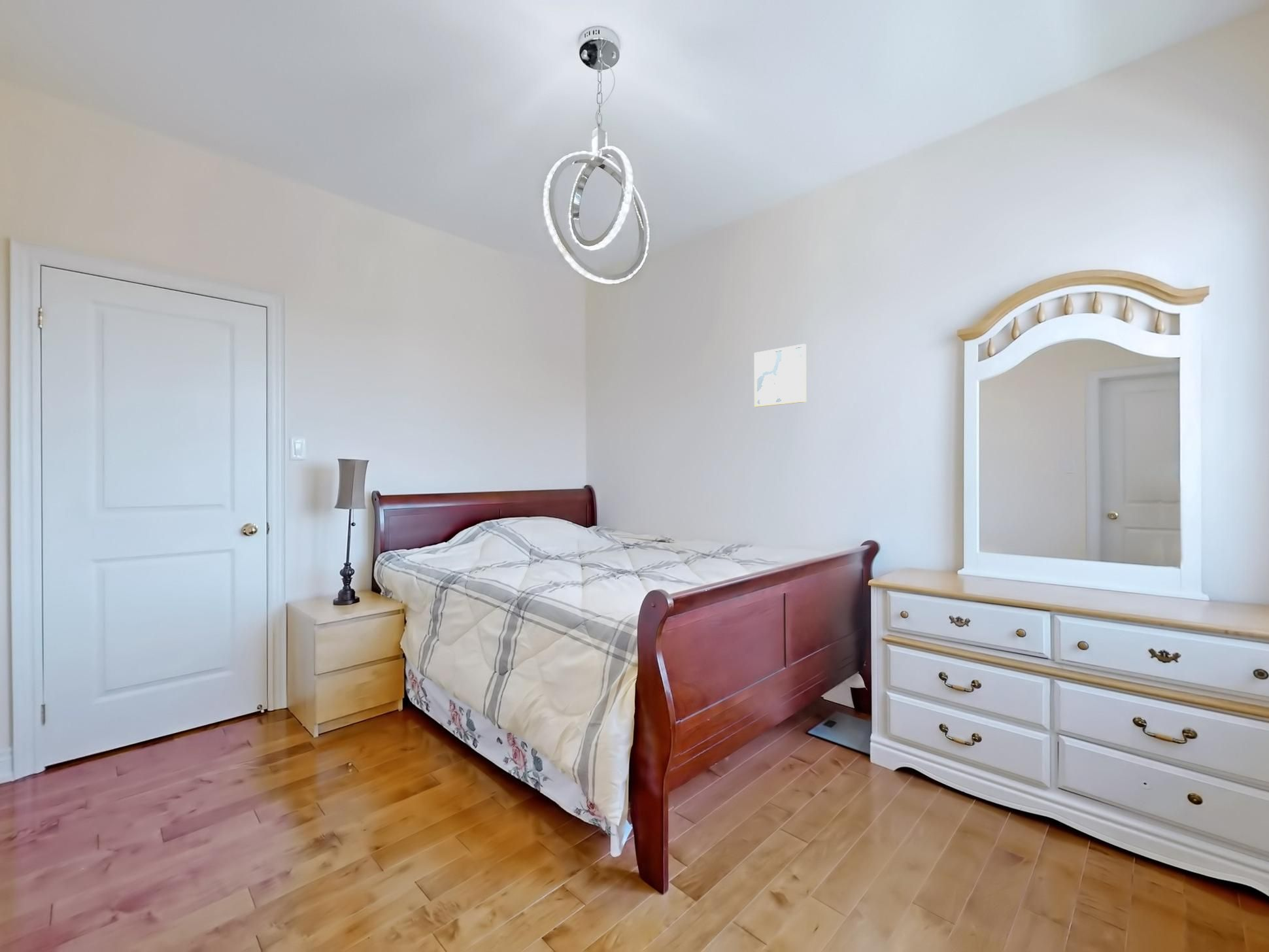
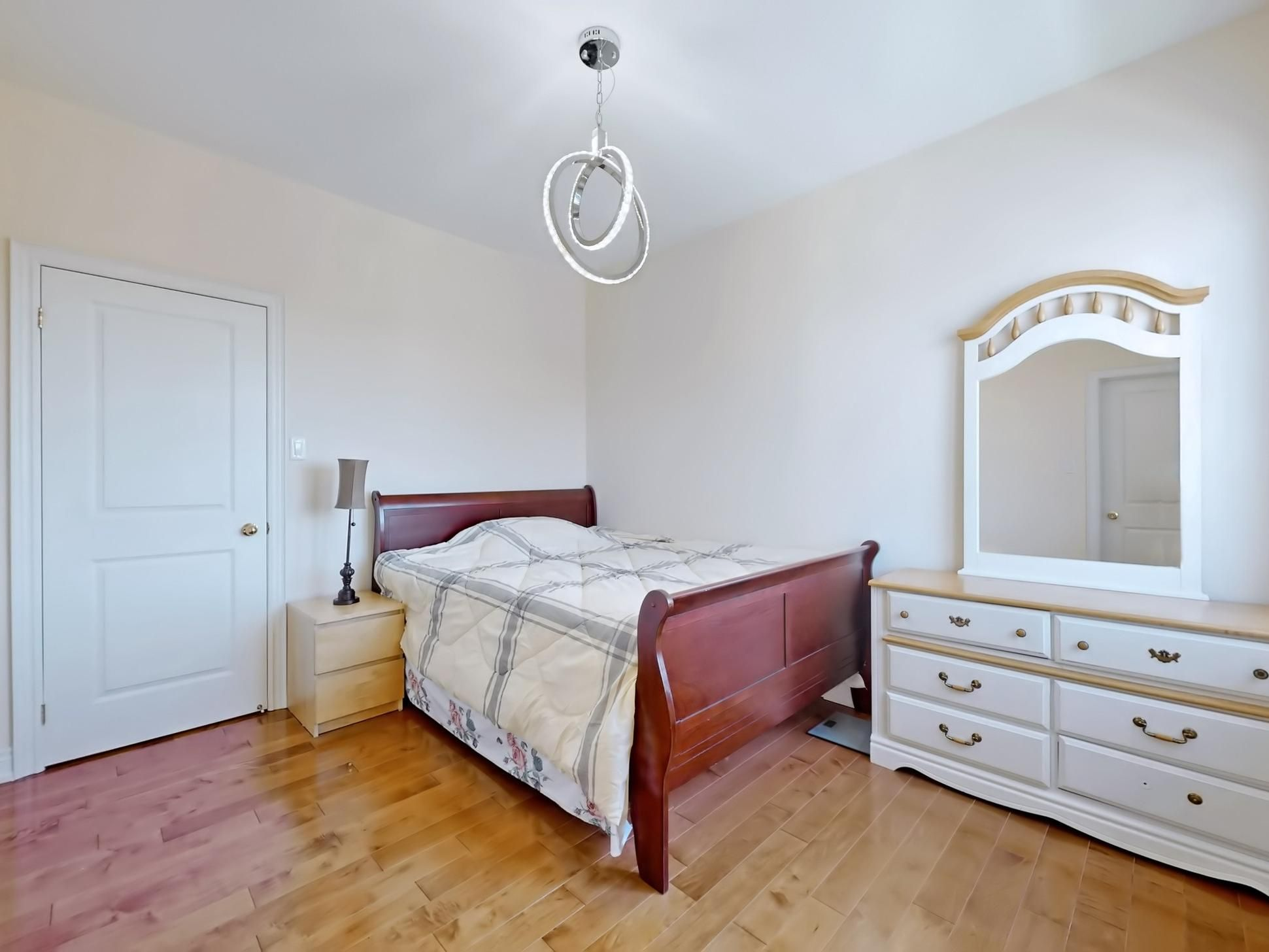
- wall art [754,343,807,407]
